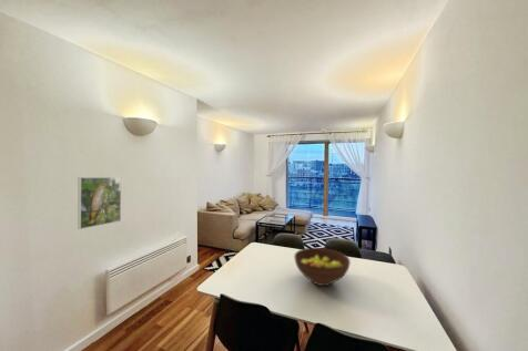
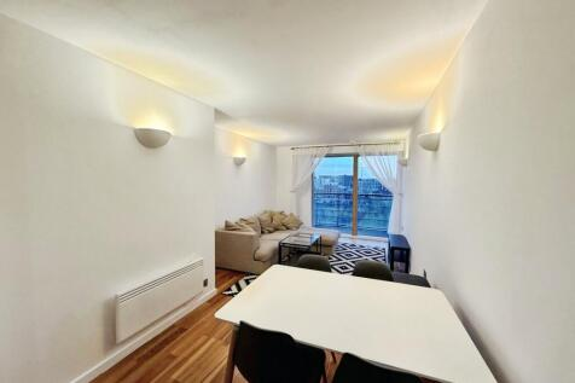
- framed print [77,176,122,230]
- fruit bowl [293,247,352,287]
